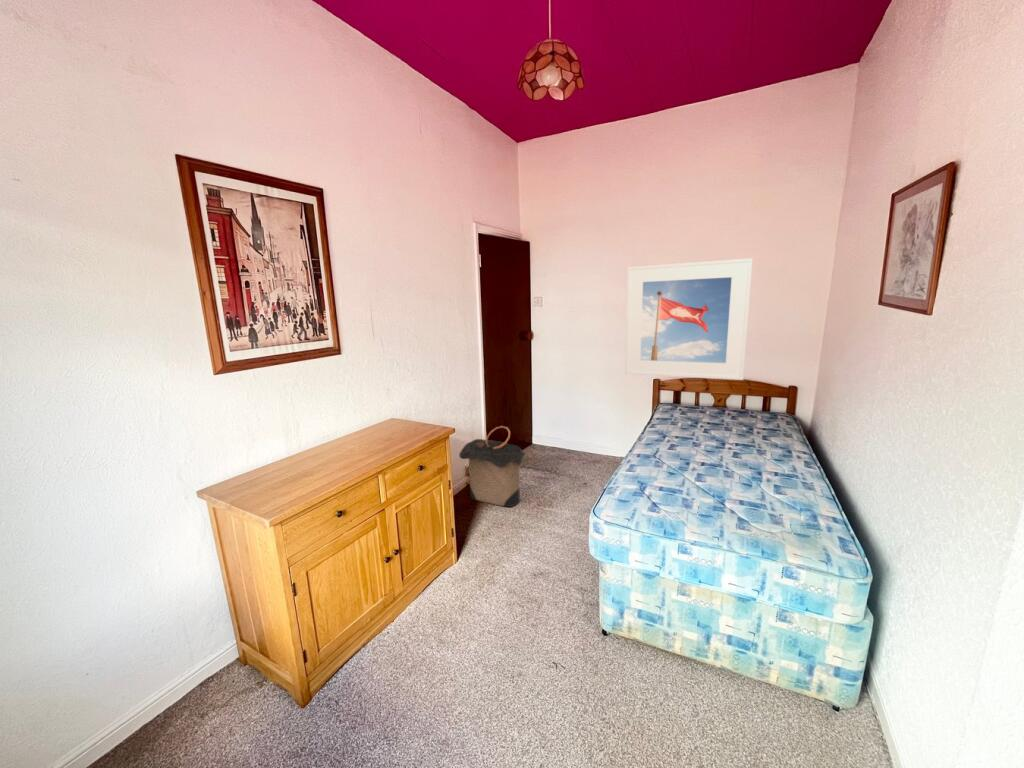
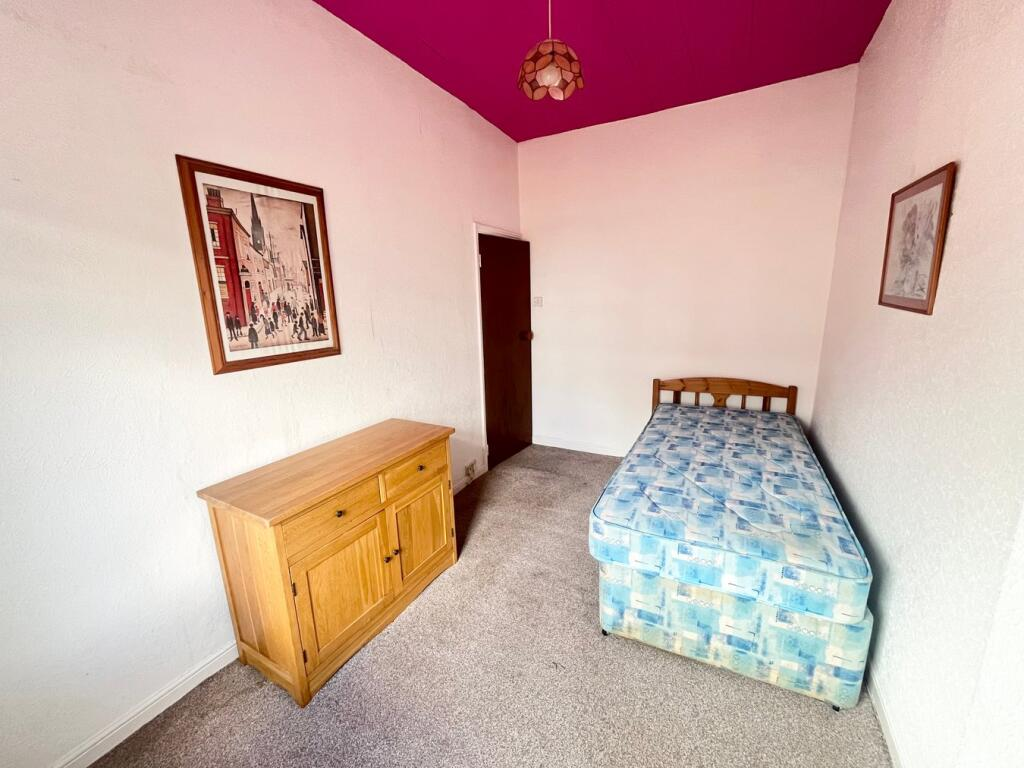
- laundry hamper [458,425,527,508]
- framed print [624,257,754,381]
